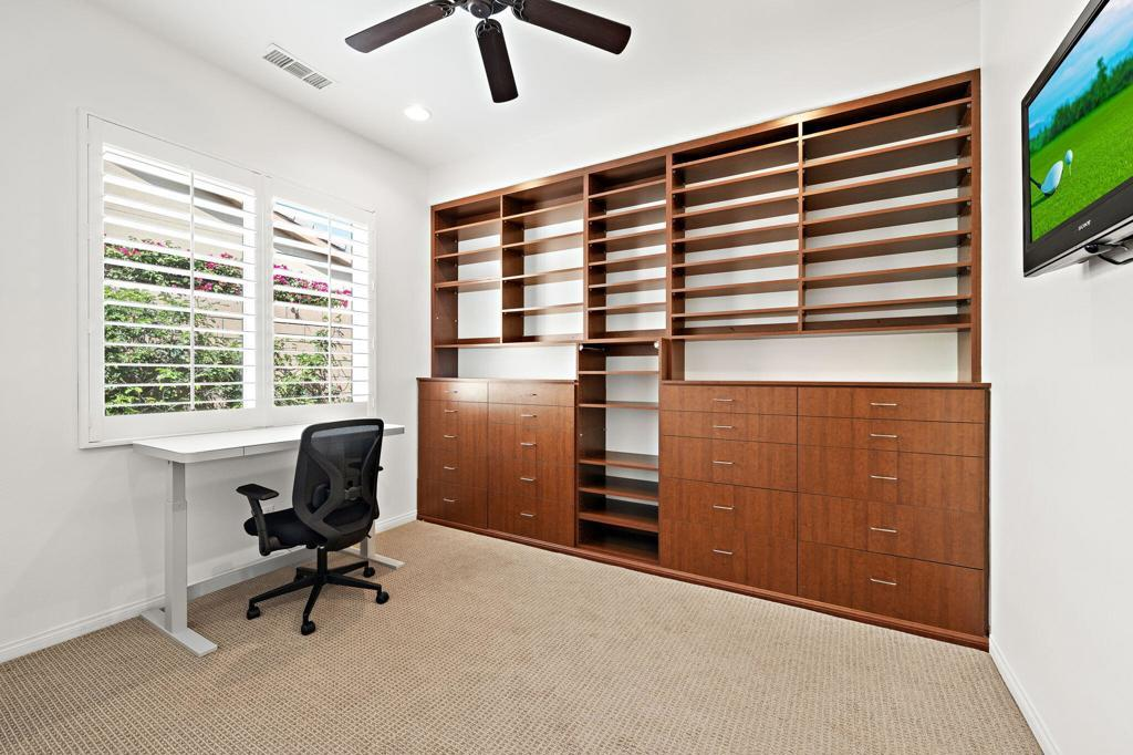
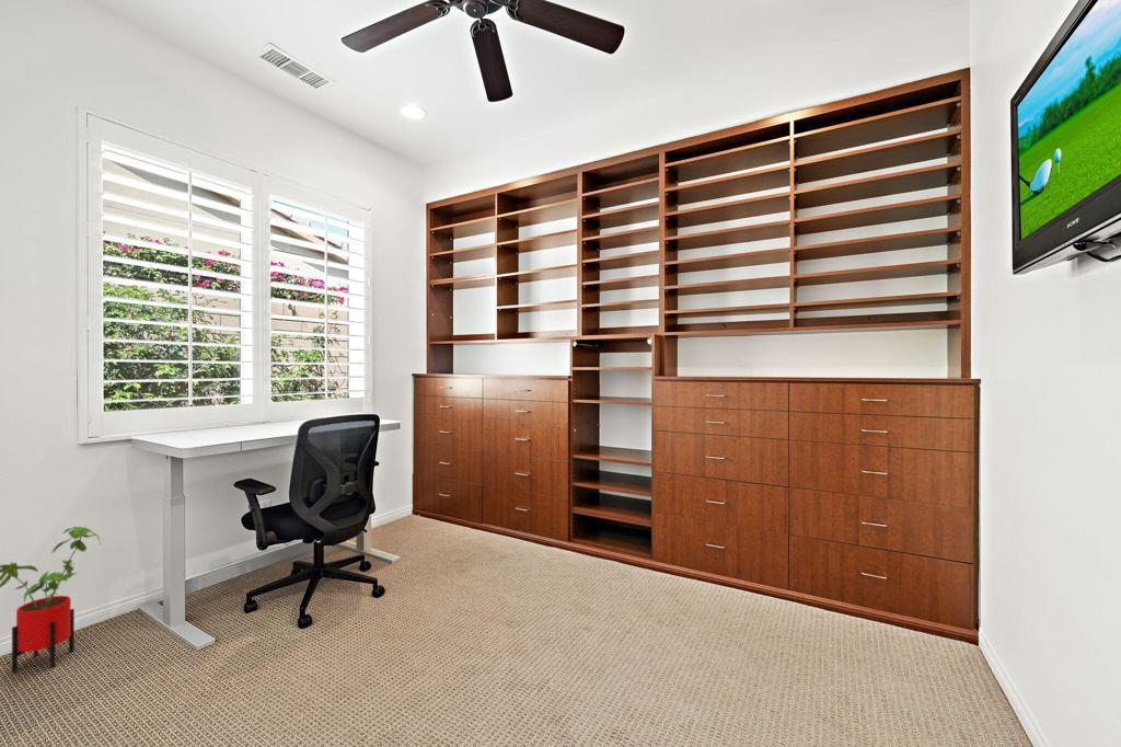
+ house plant [0,526,101,674]
